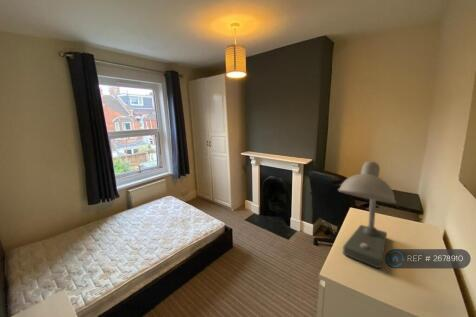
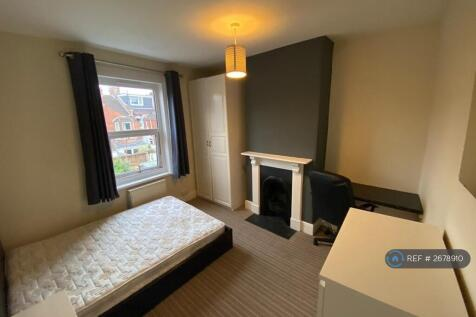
- desk lamp [337,160,397,269]
